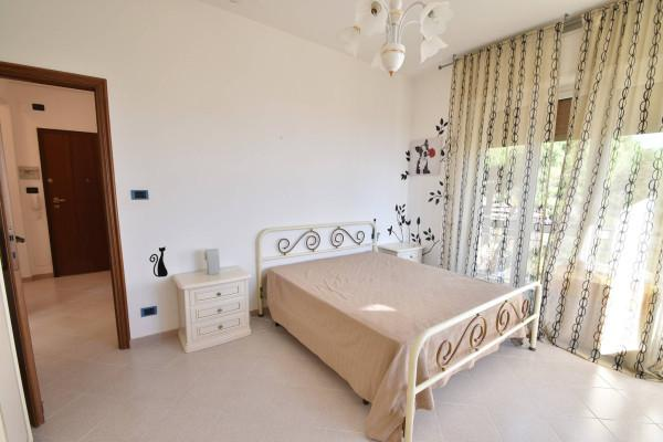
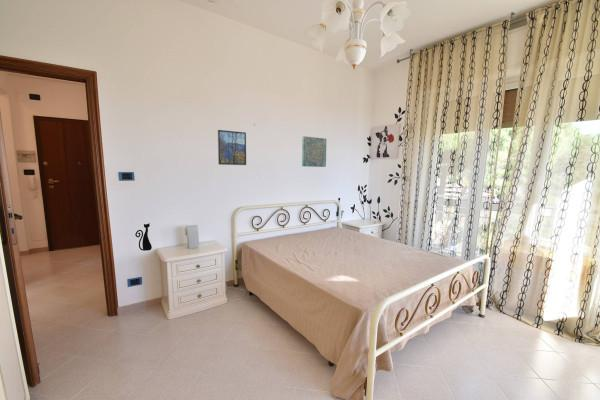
+ wall art [301,135,327,168]
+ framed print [217,129,247,166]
